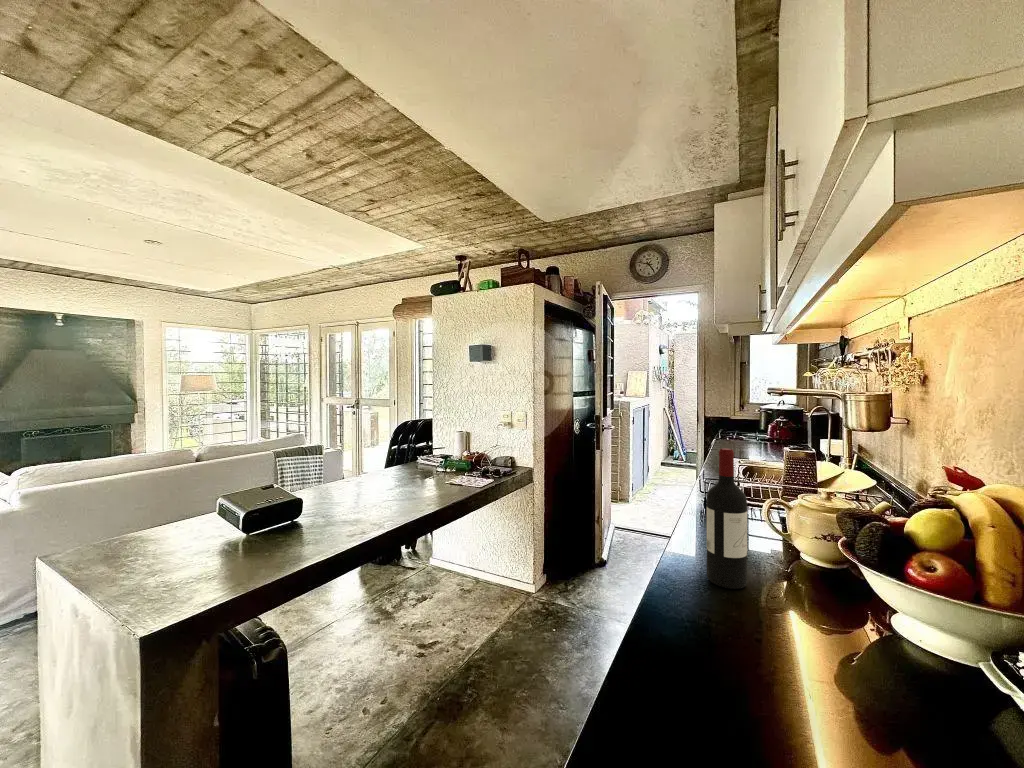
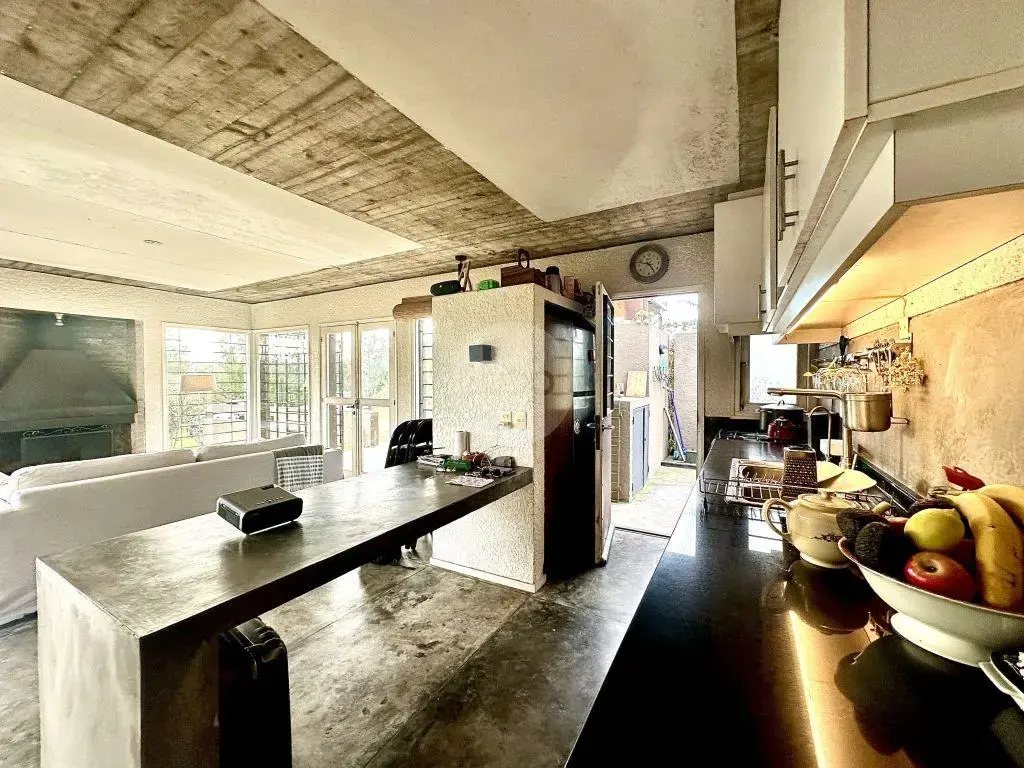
- wine bottle [706,447,748,590]
